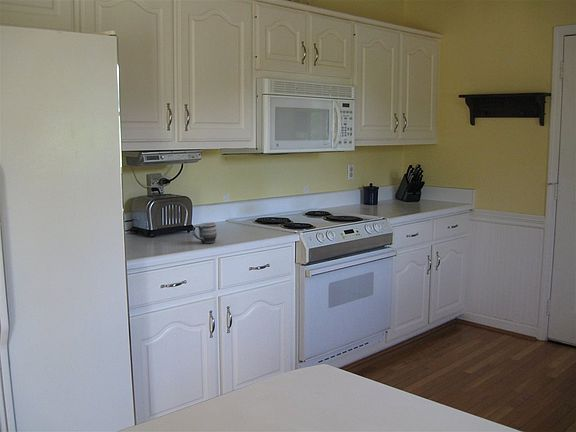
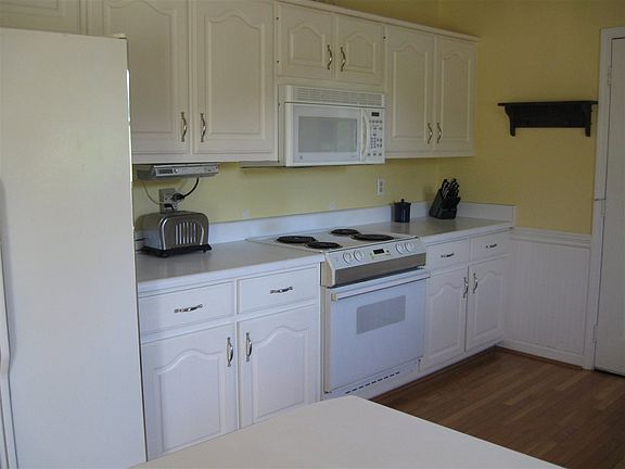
- mug [192,221,218,244]
